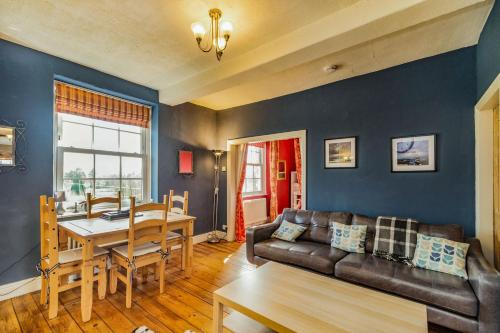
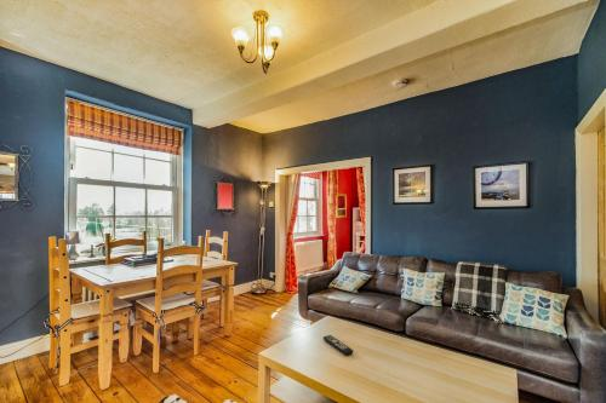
+ remote control [322,334,354,357]
